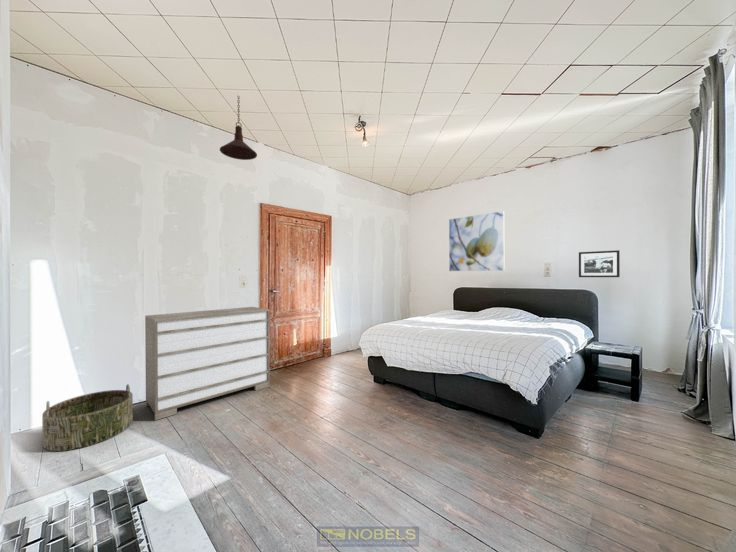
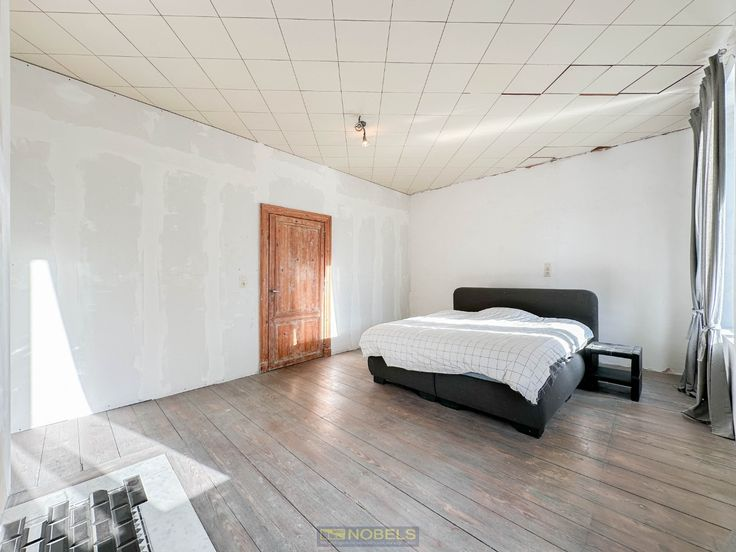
- picture frame [578,249,621,278]
- dresser [144,306,271,421]
- pendant light [219,95,258,161]
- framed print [448,210,506,272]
- basket [41,383,134,452]
